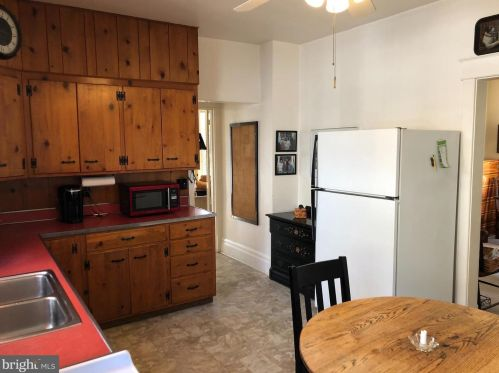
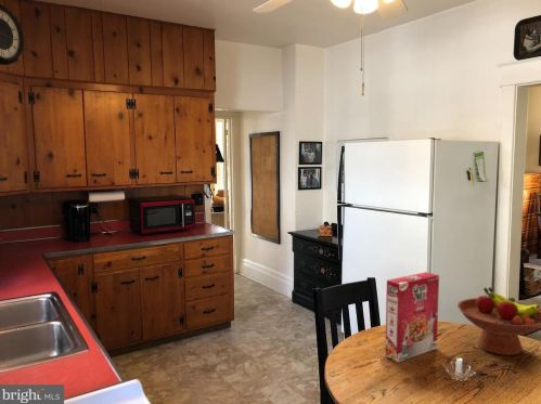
+ fruit bowl [456,286,541,356]
+ cereal box [384,271,440,363]
